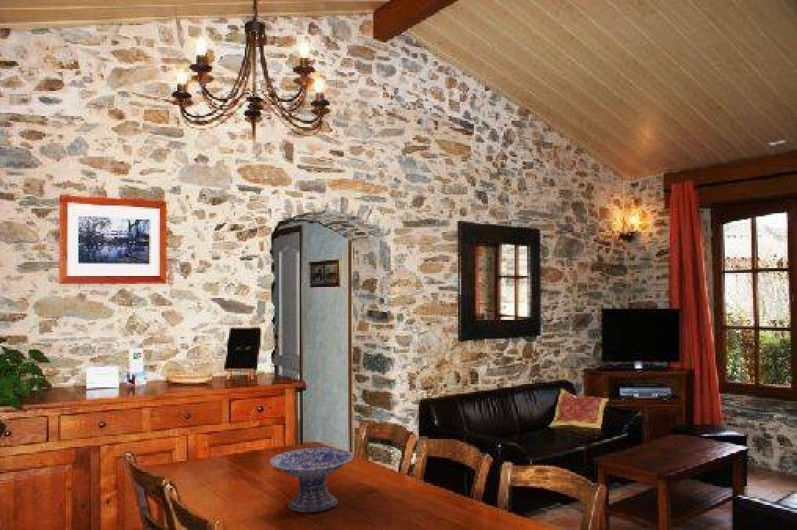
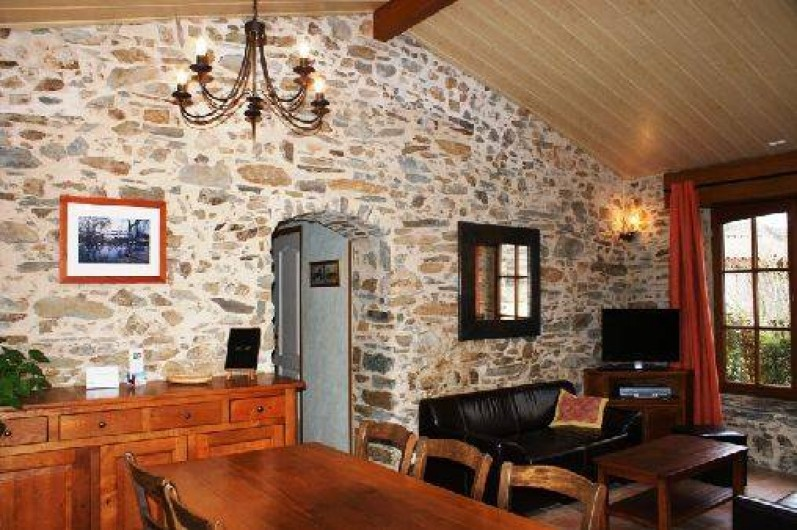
- decorative bowl [268,447,355,513]
